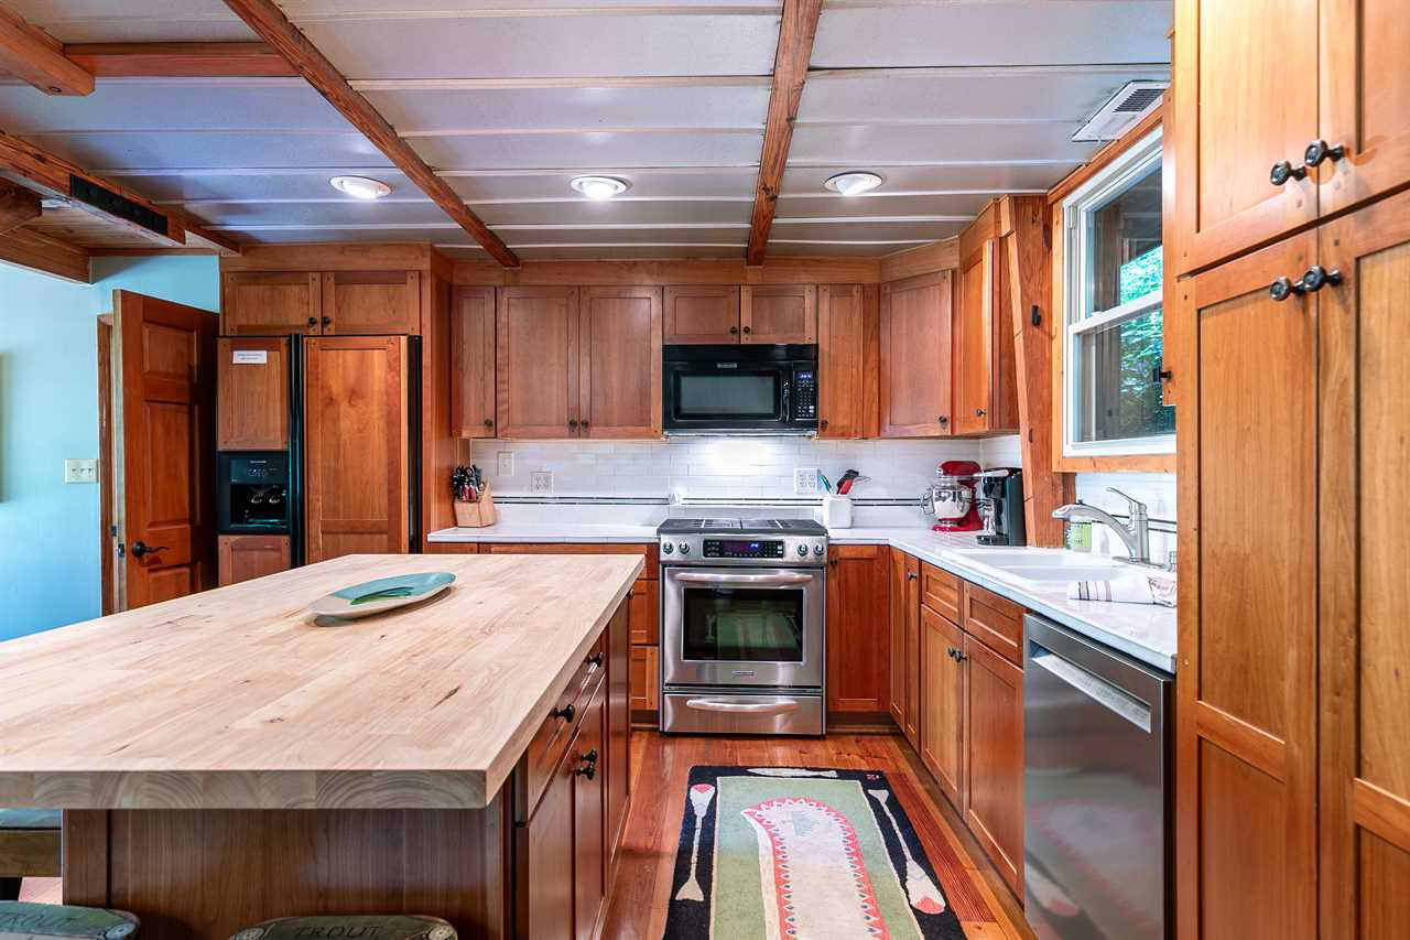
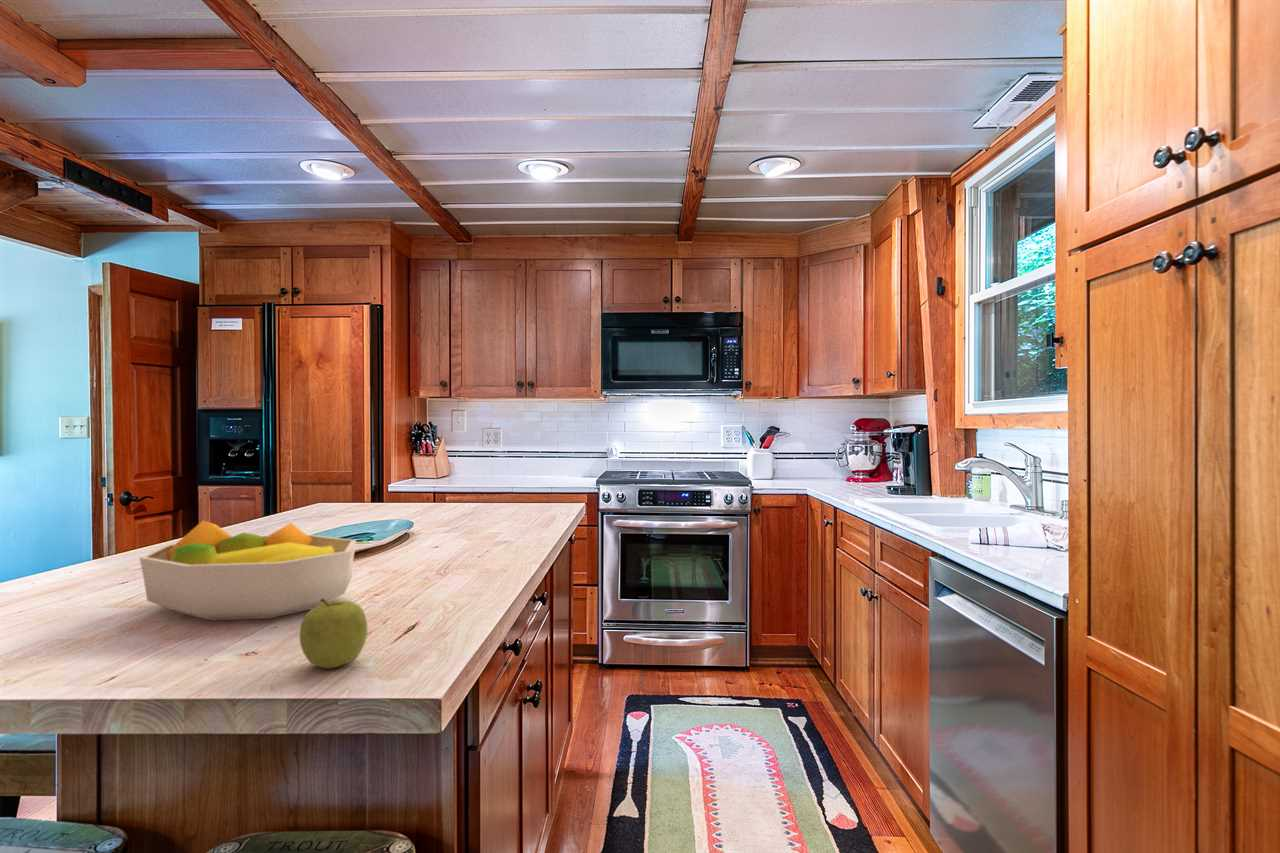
+ fruit [299,599,368,669]
+ fruit bowl [139,519,357,622]
